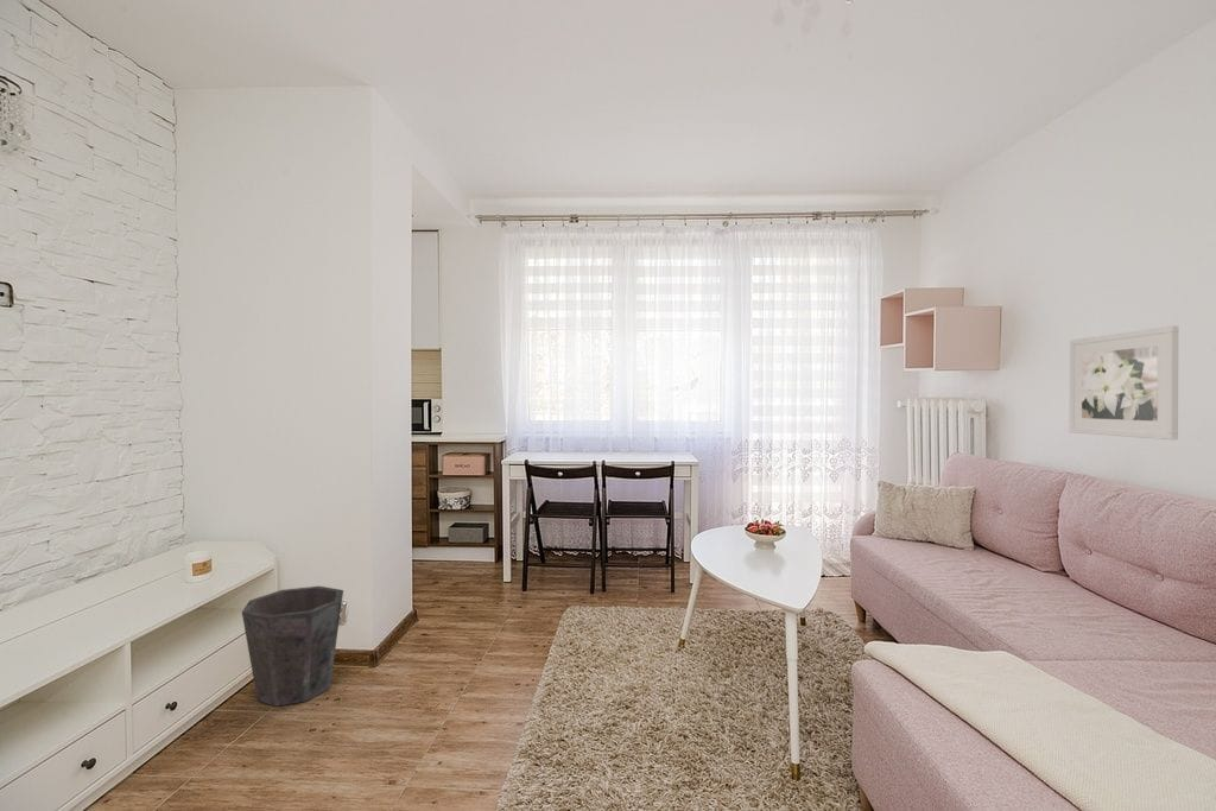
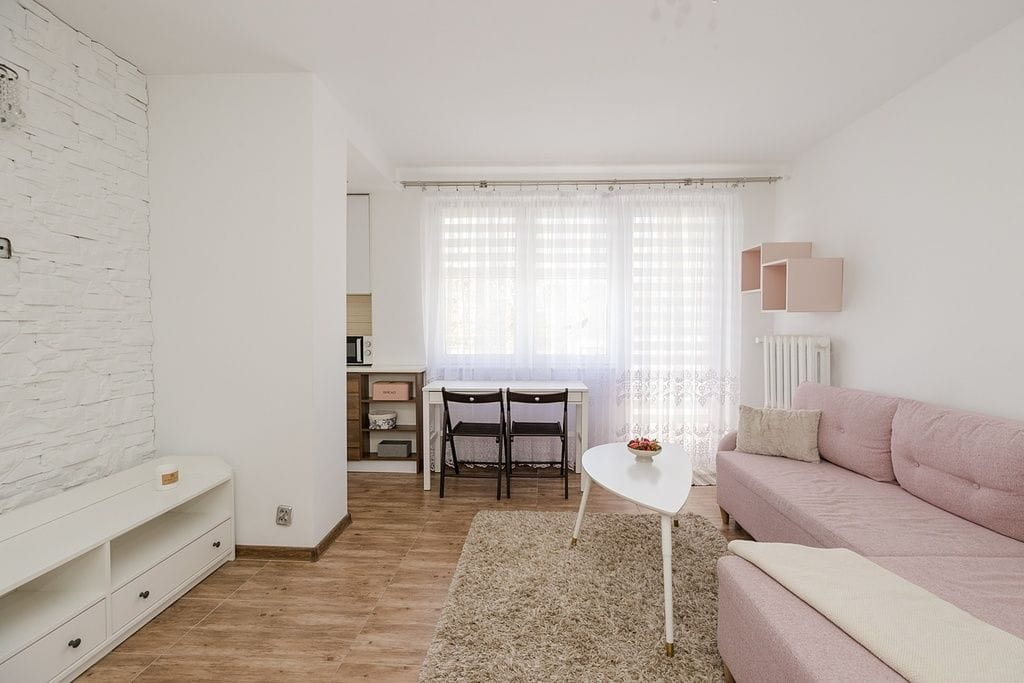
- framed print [1069,324,1179,441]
- waste bin [241,585,344,708]
